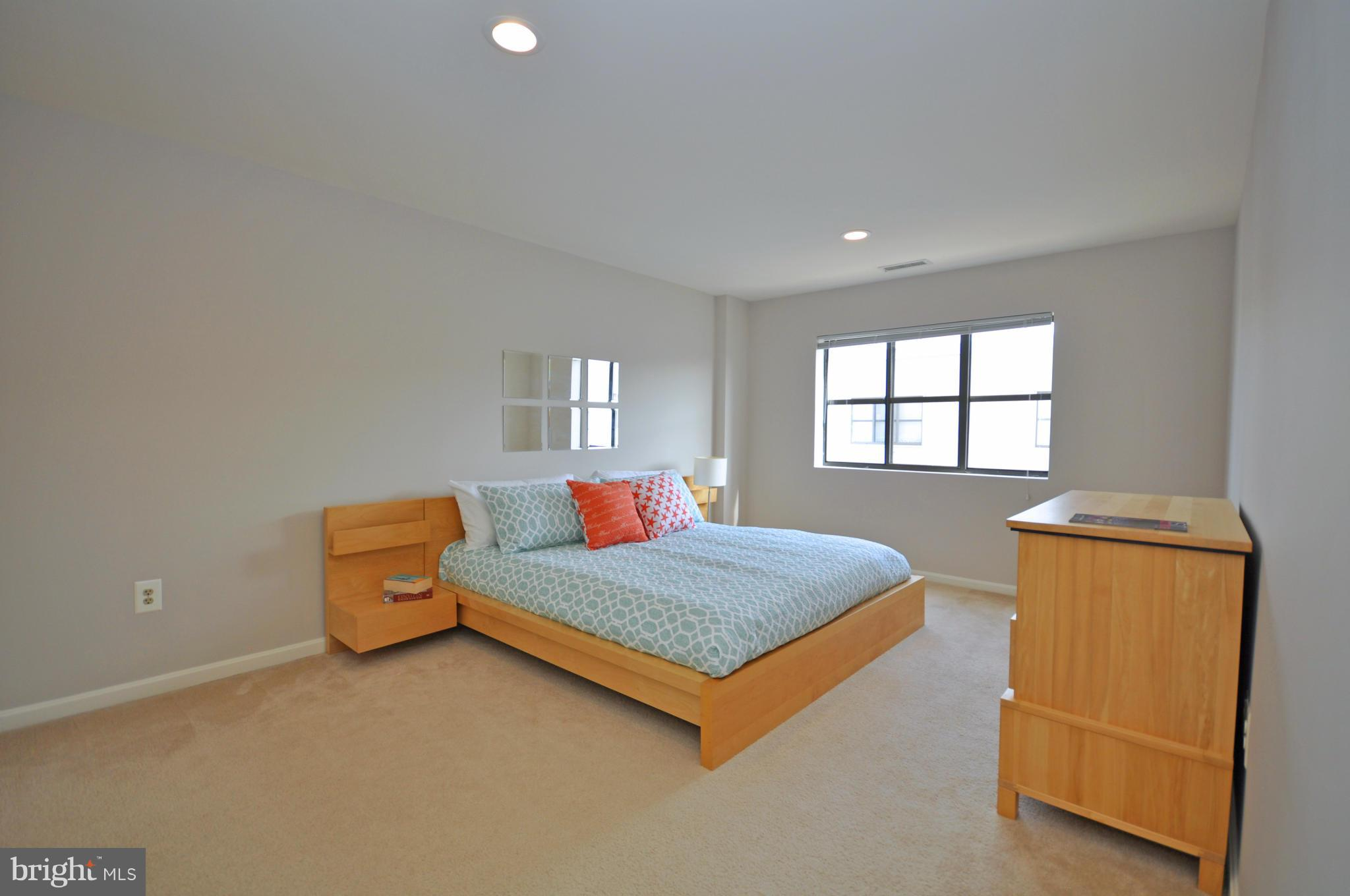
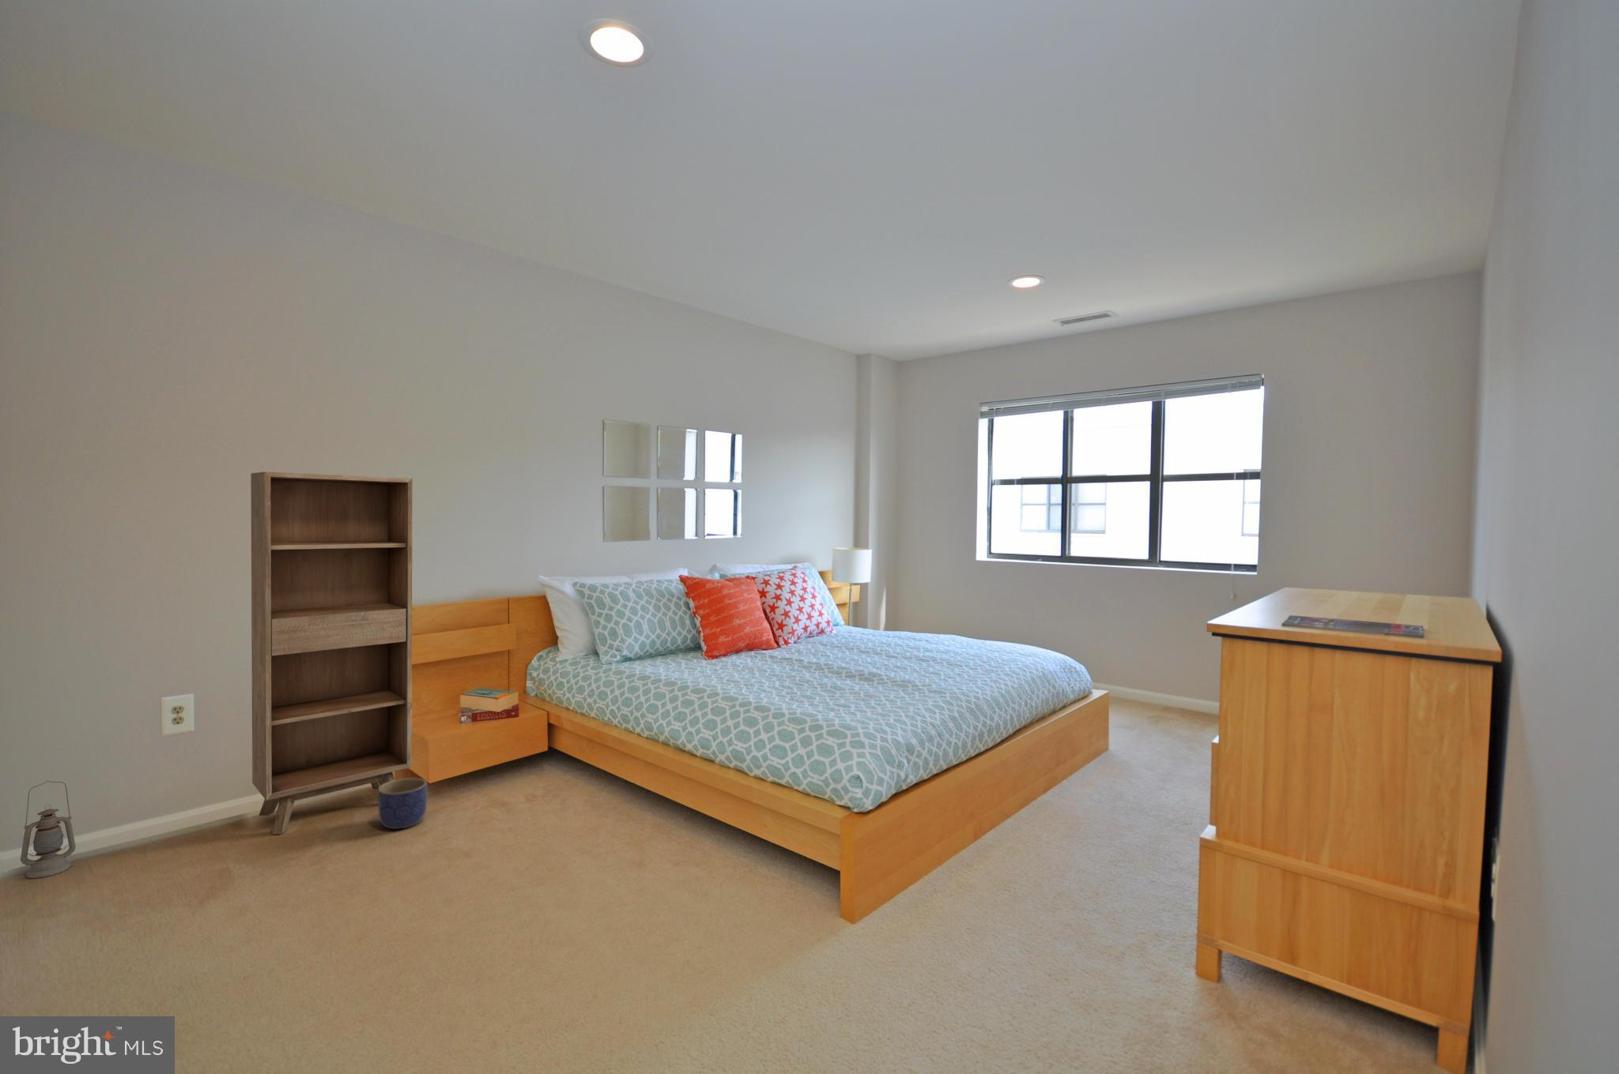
+ lantern [19,780,77,879]
+ planter [377,777,428,829]
+ shelf [249,471,413,834]
